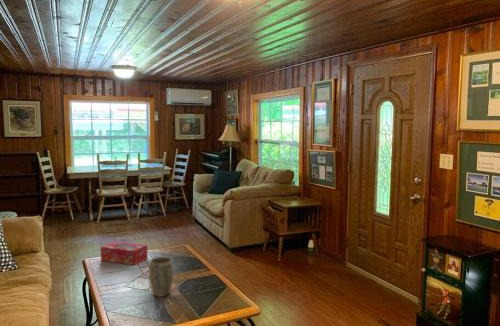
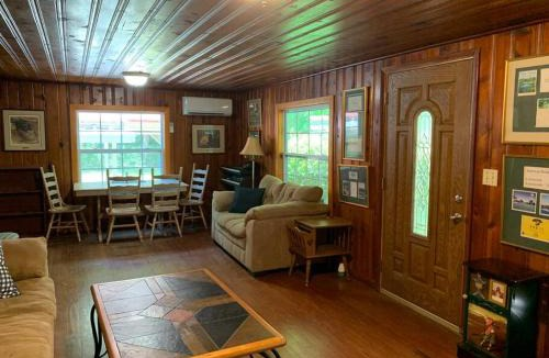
- plant pot [148,256,174,298]
- tissue box [100,240,149,266]
